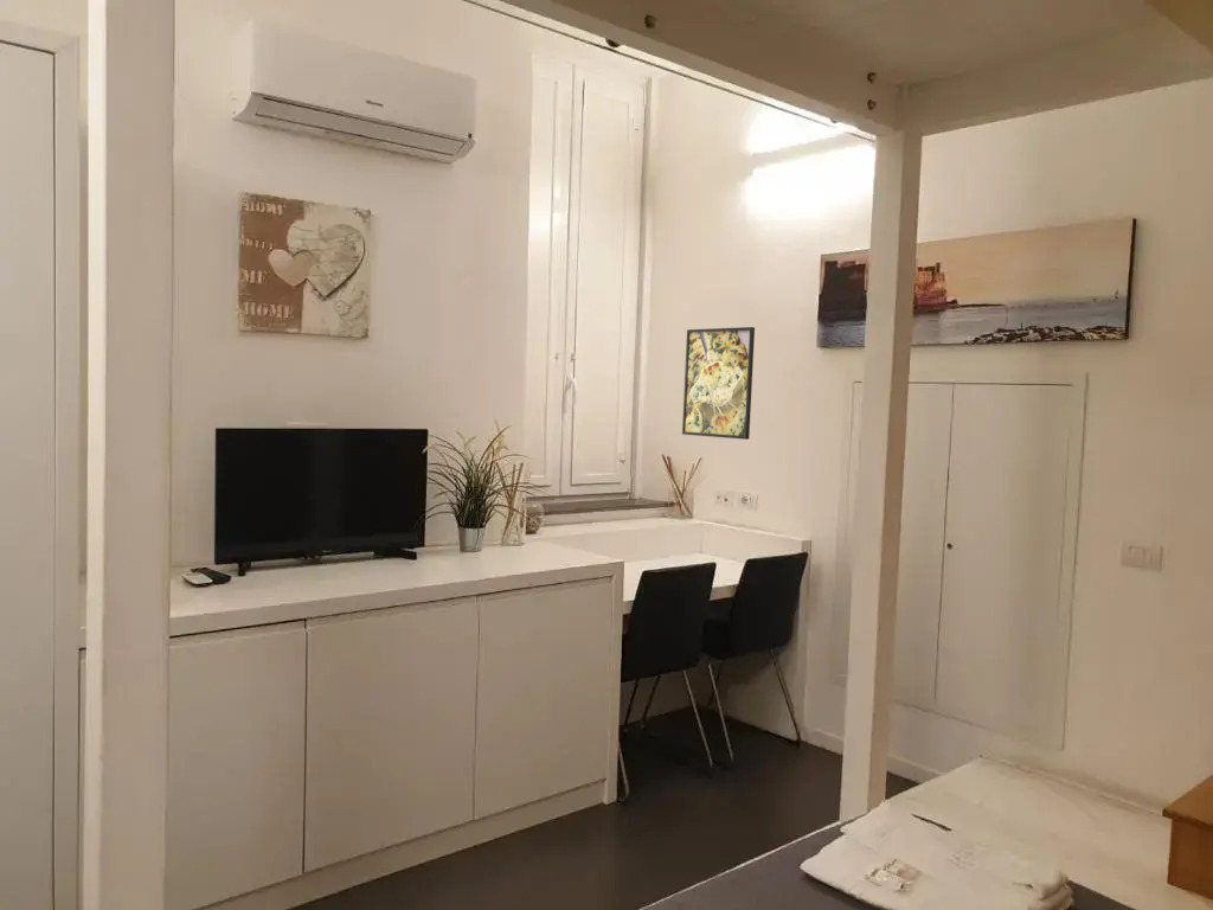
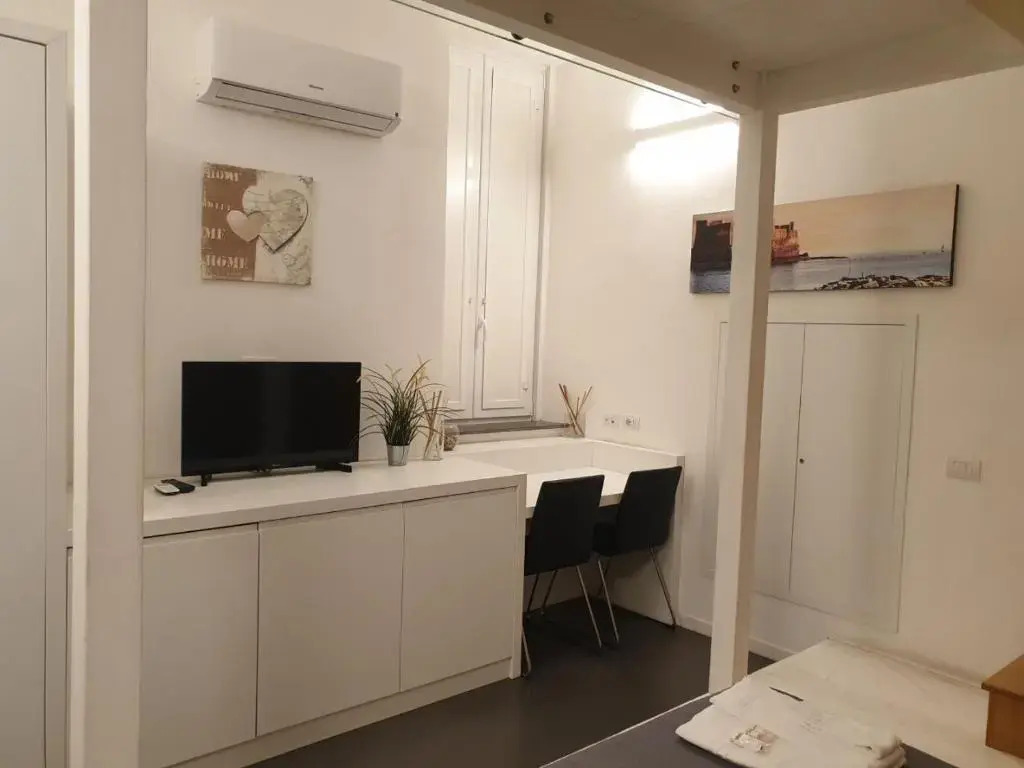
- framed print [681,326,756,441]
